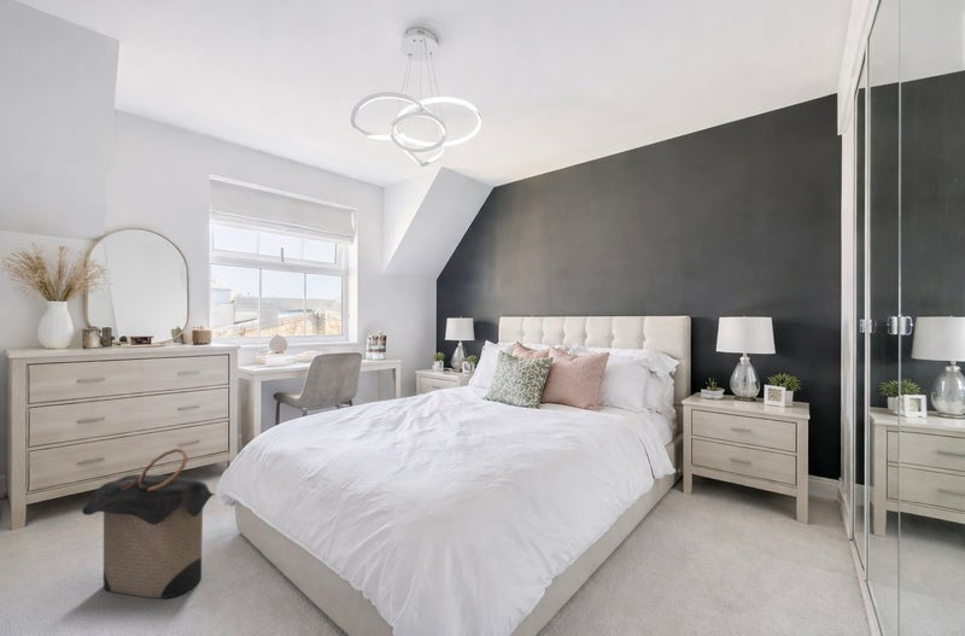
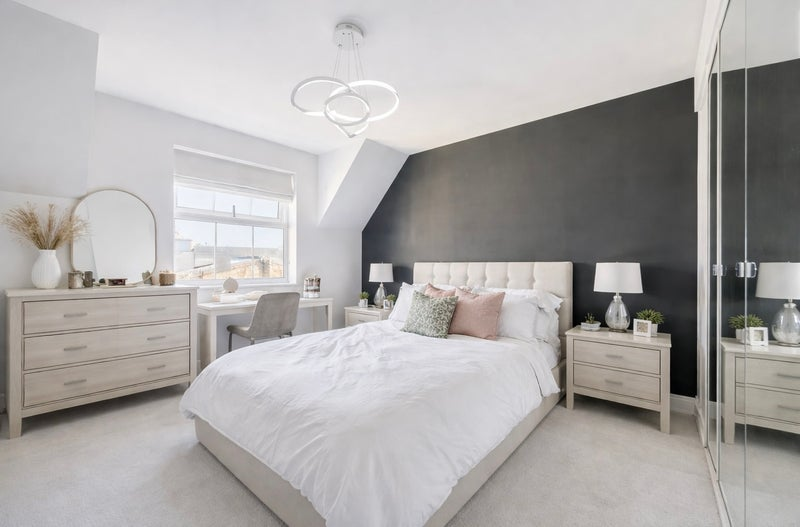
- laundry hamper [81,448,217,600]
